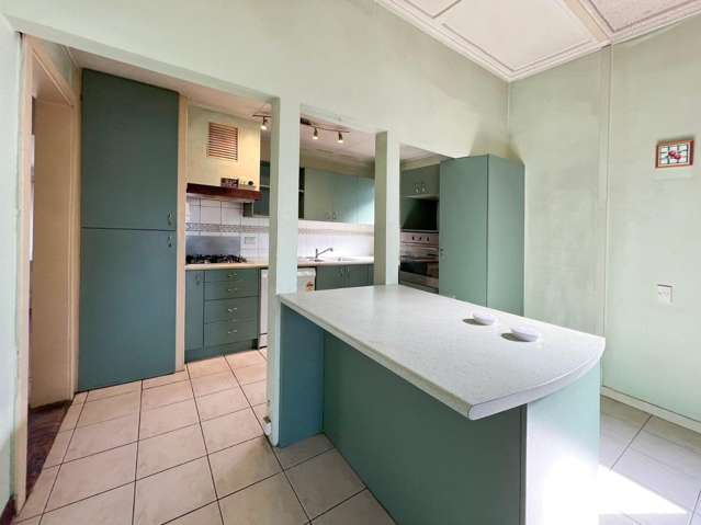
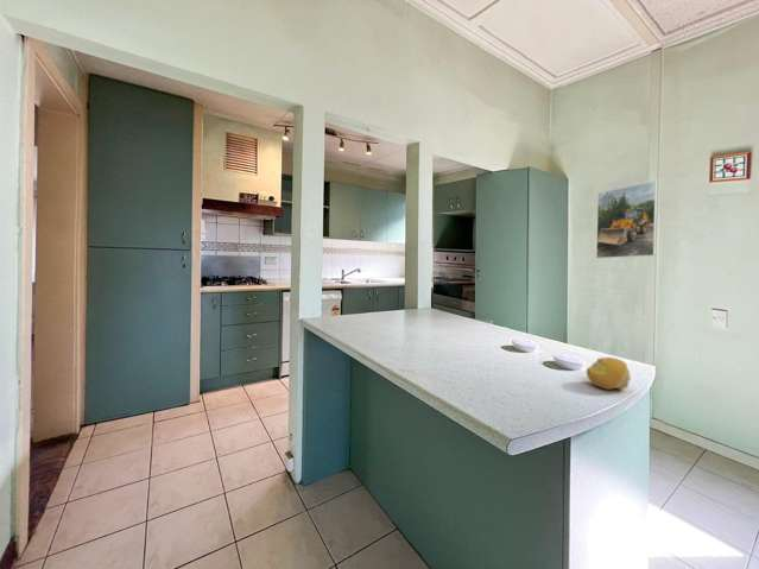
+ fruit [586,356,632,391]
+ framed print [595,181,658,259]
